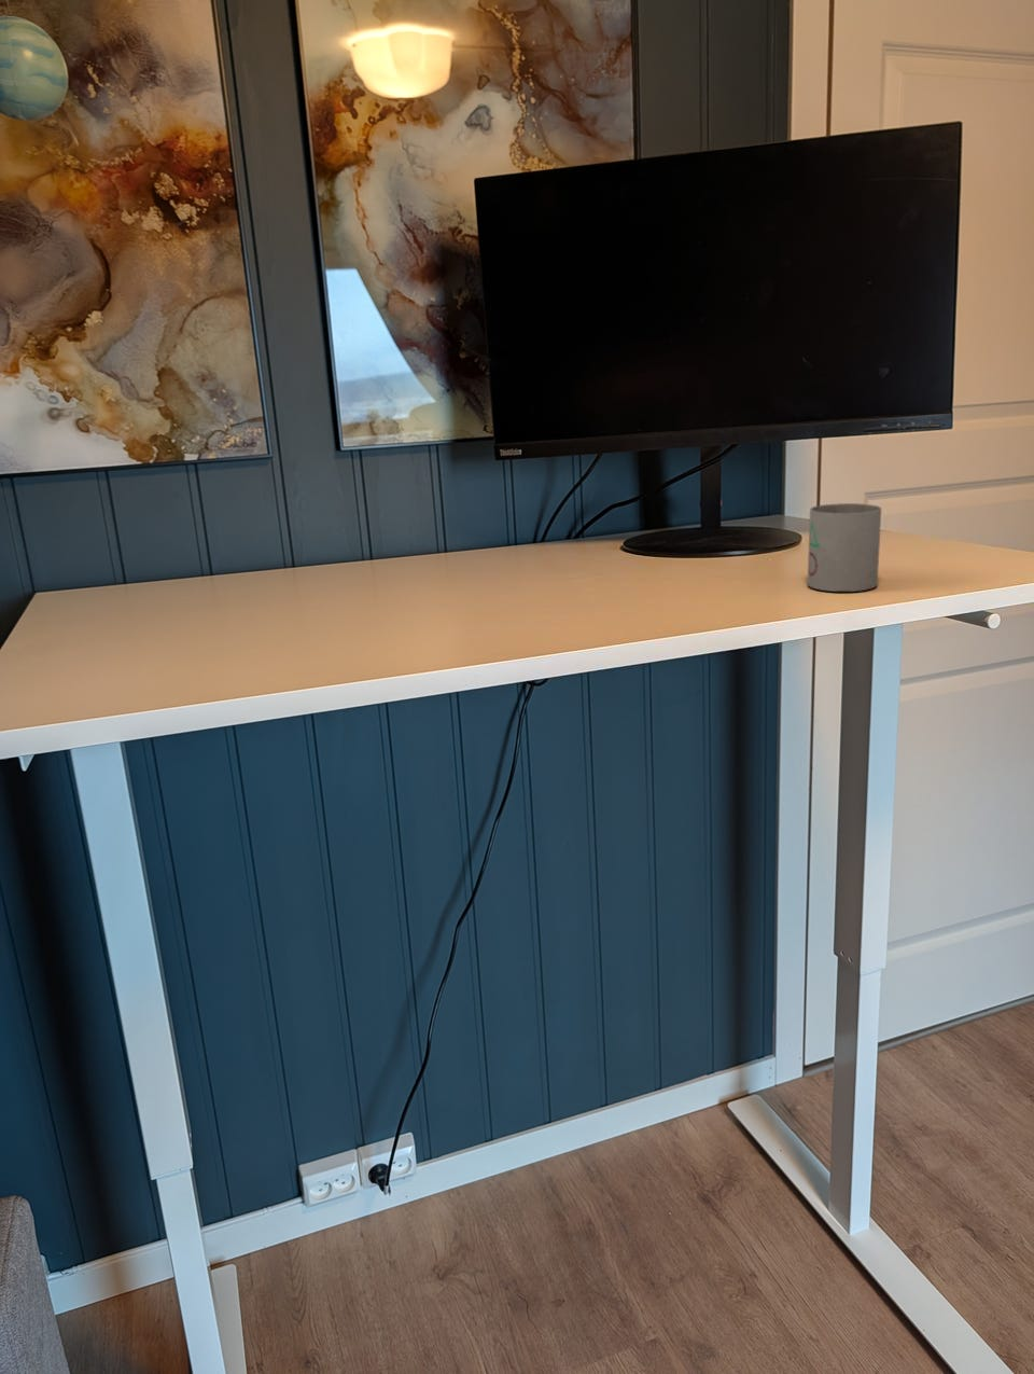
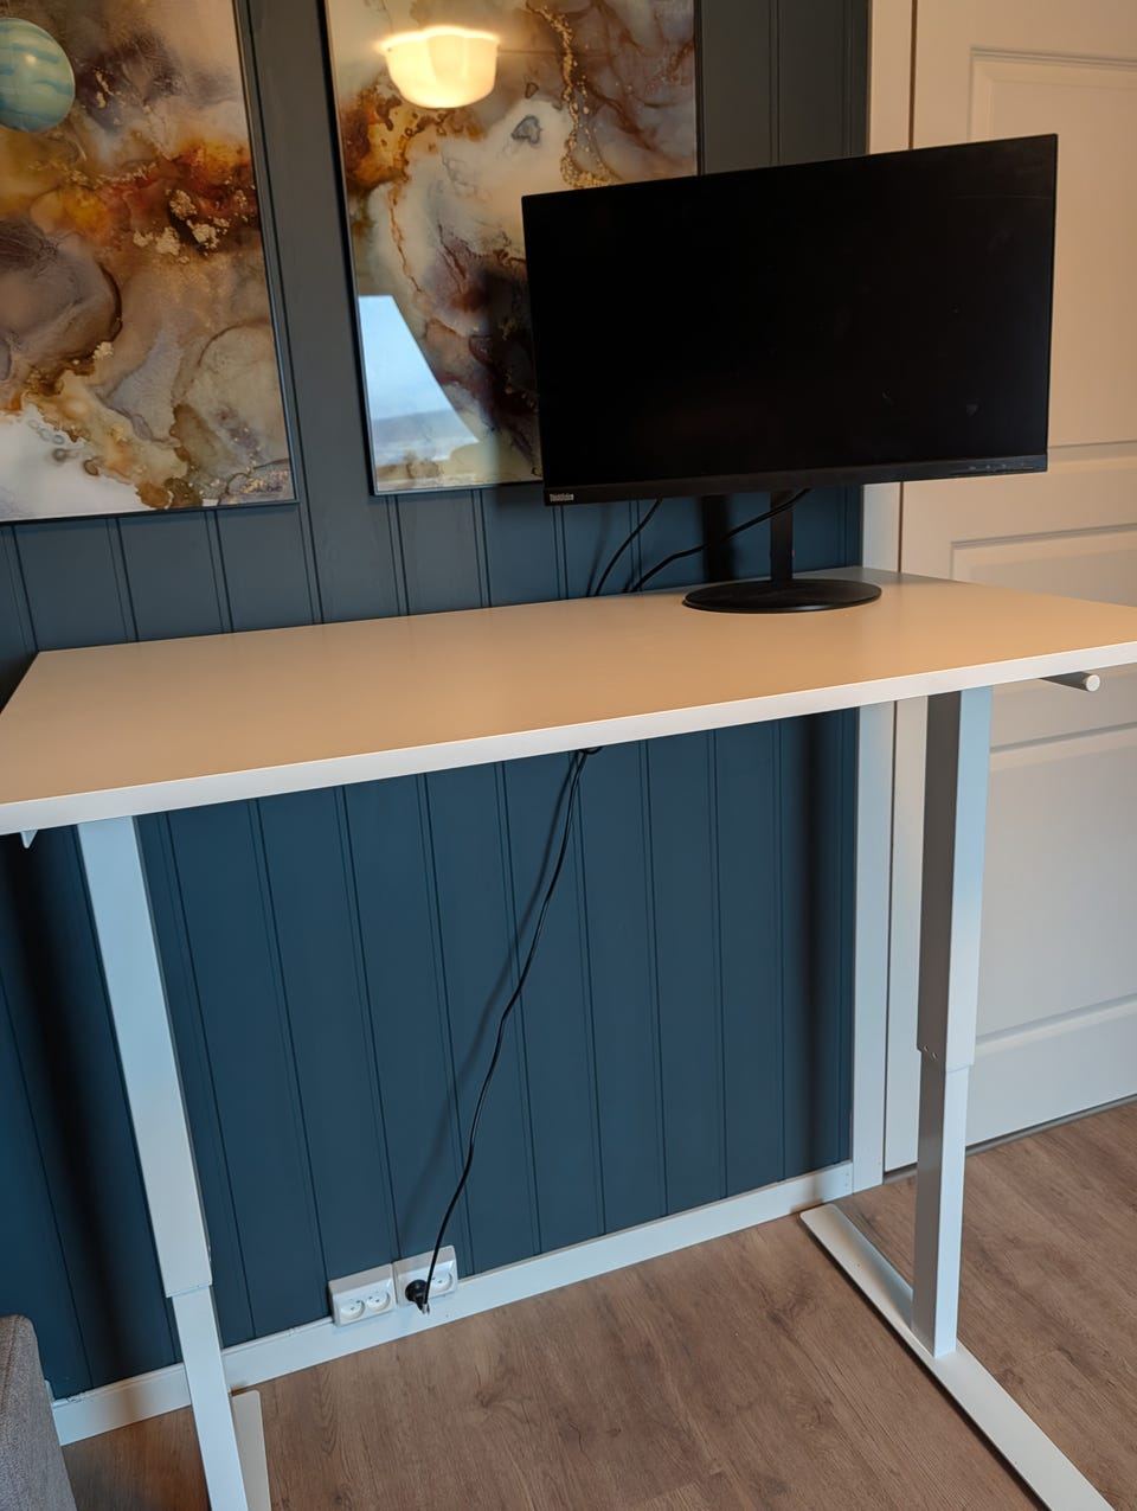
- mug [807,502,882,593]
